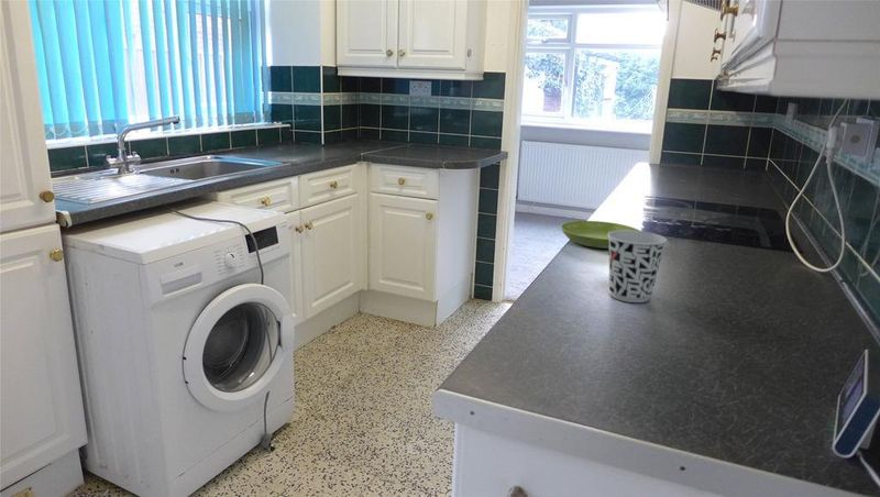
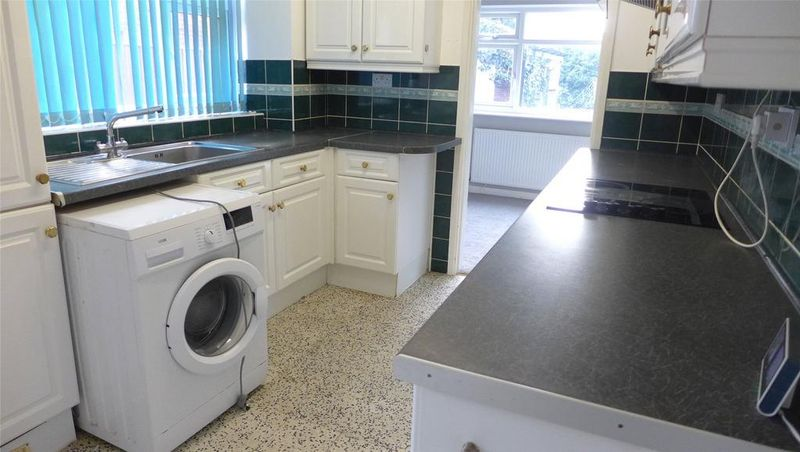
- cup [608,230,668,303]
- saucer [560,220,640,250]
